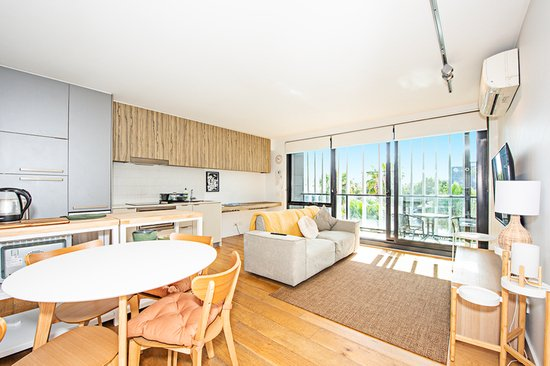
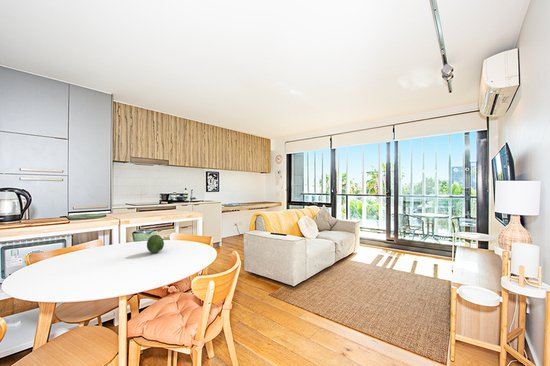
+ fruit [146,234,165,254]
